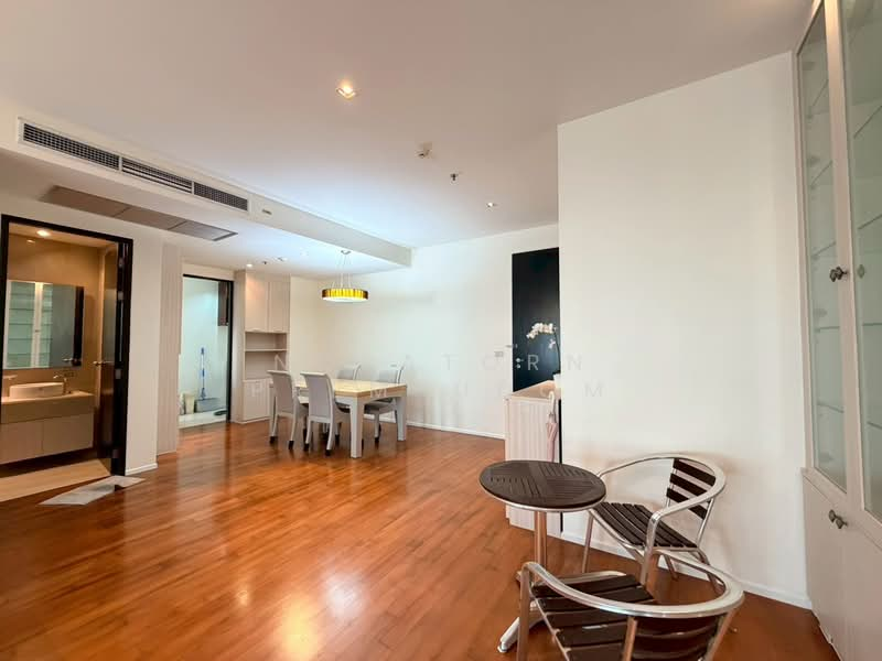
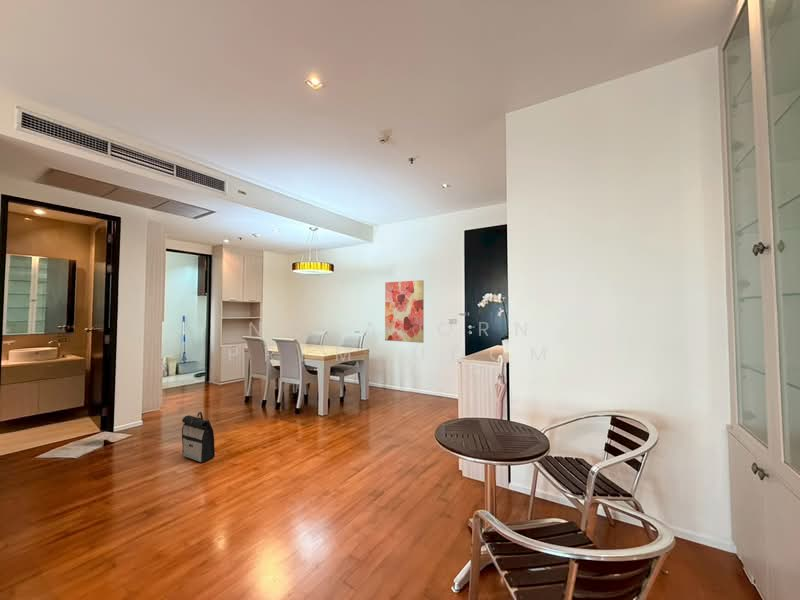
+ wall art [384,279,425,344]
+ backpack [181,411,216,464]
